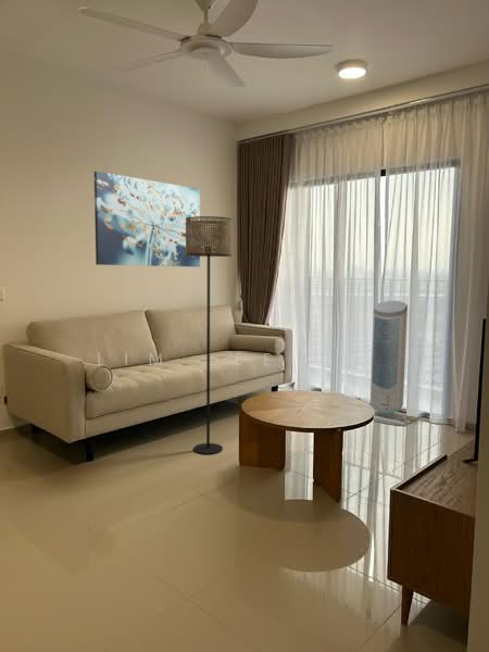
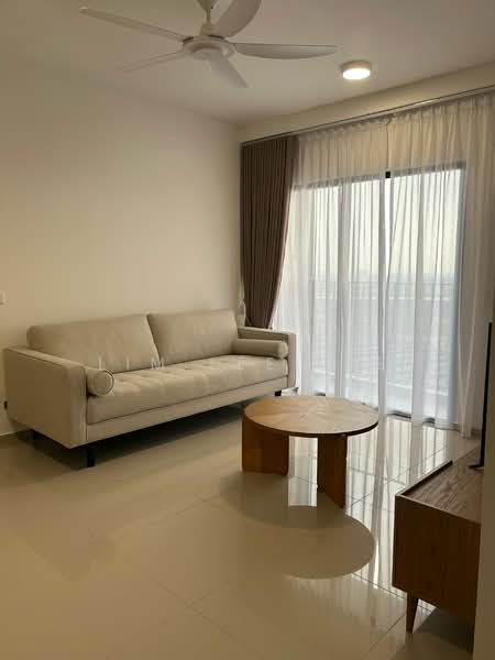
- wall art [93,171,201,268]
- floor lamp [186,215,233,455]
- air purifier [368,300,412,427]
